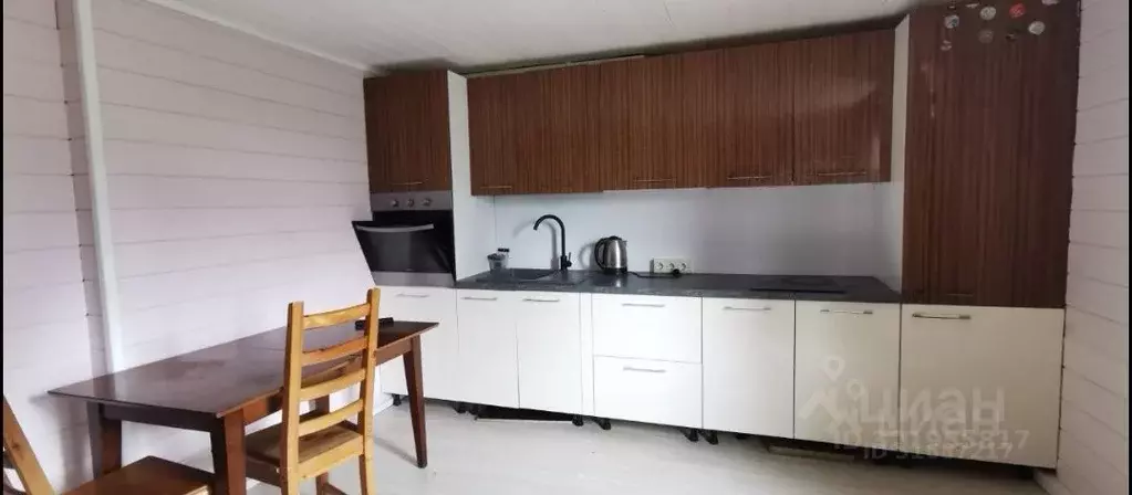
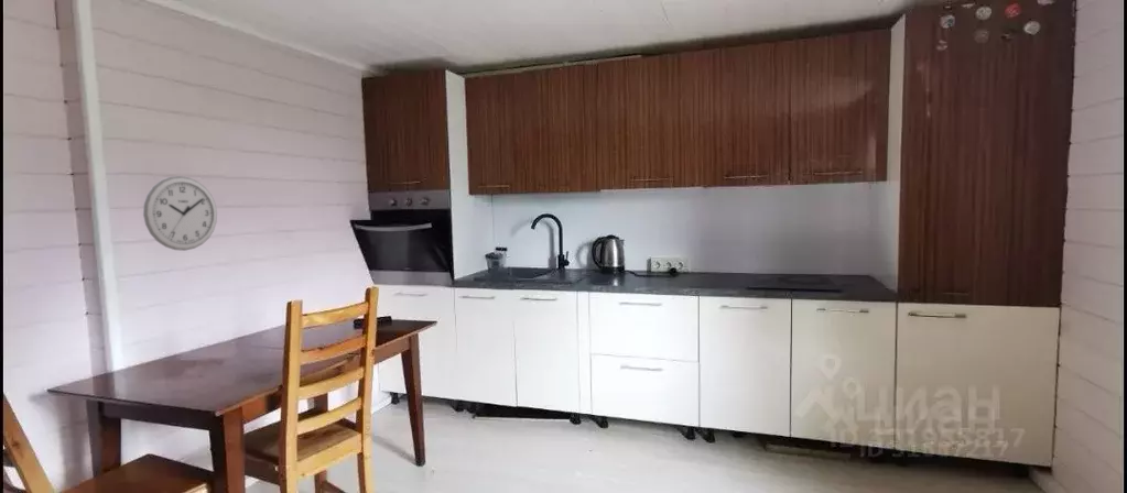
+ wall clock [142,175,218,252]
